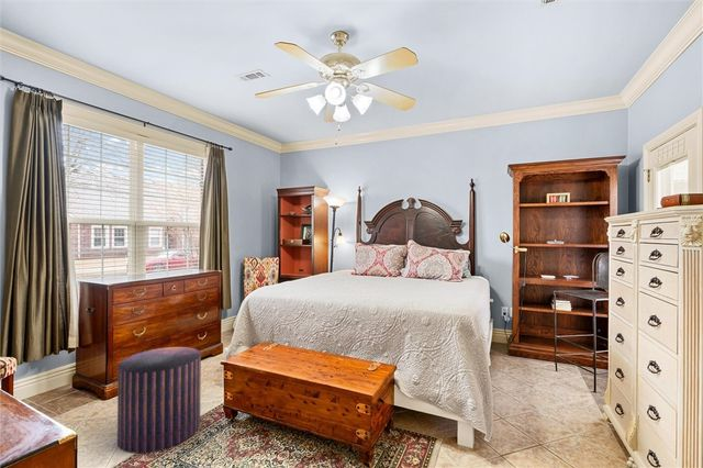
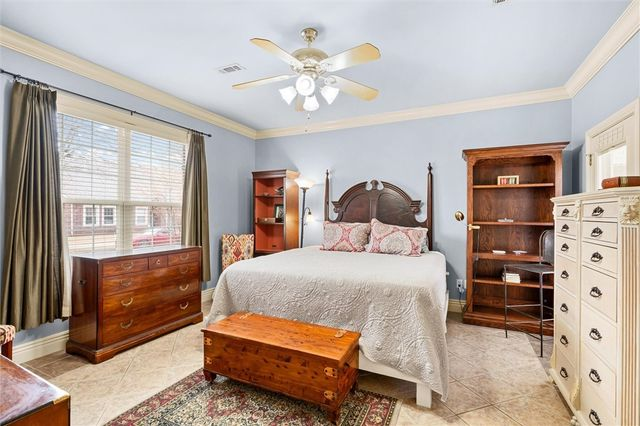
- stool [116,346,202,455]
